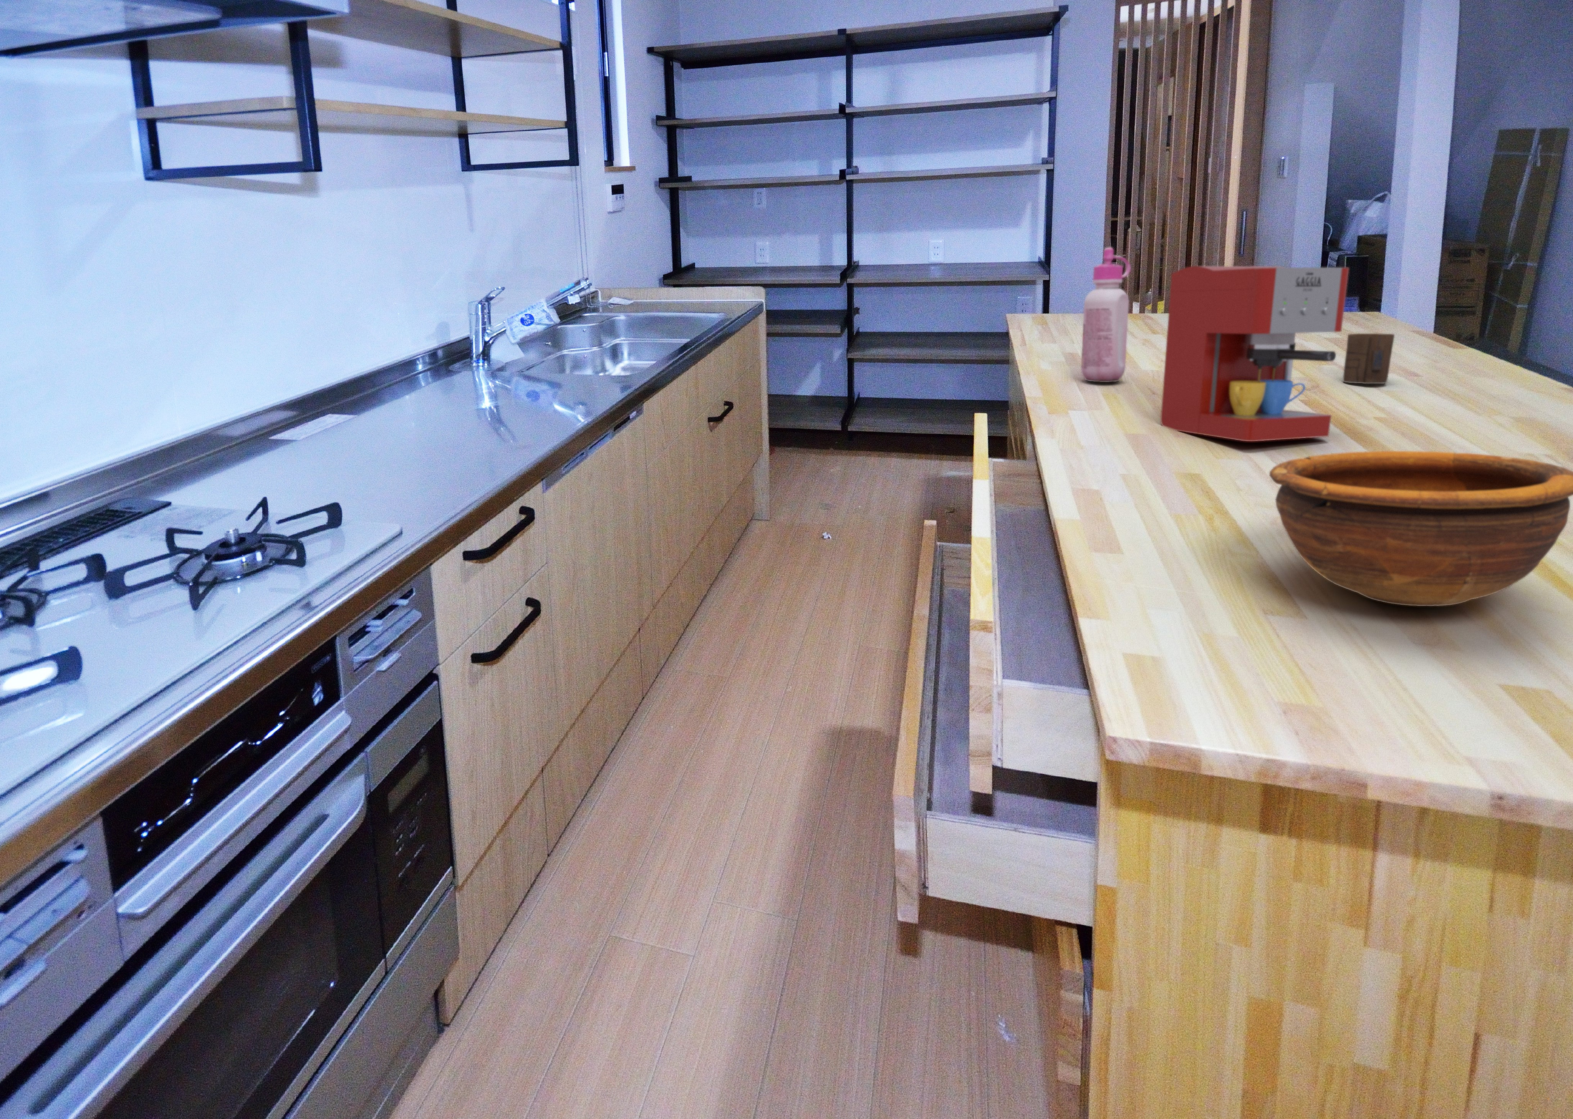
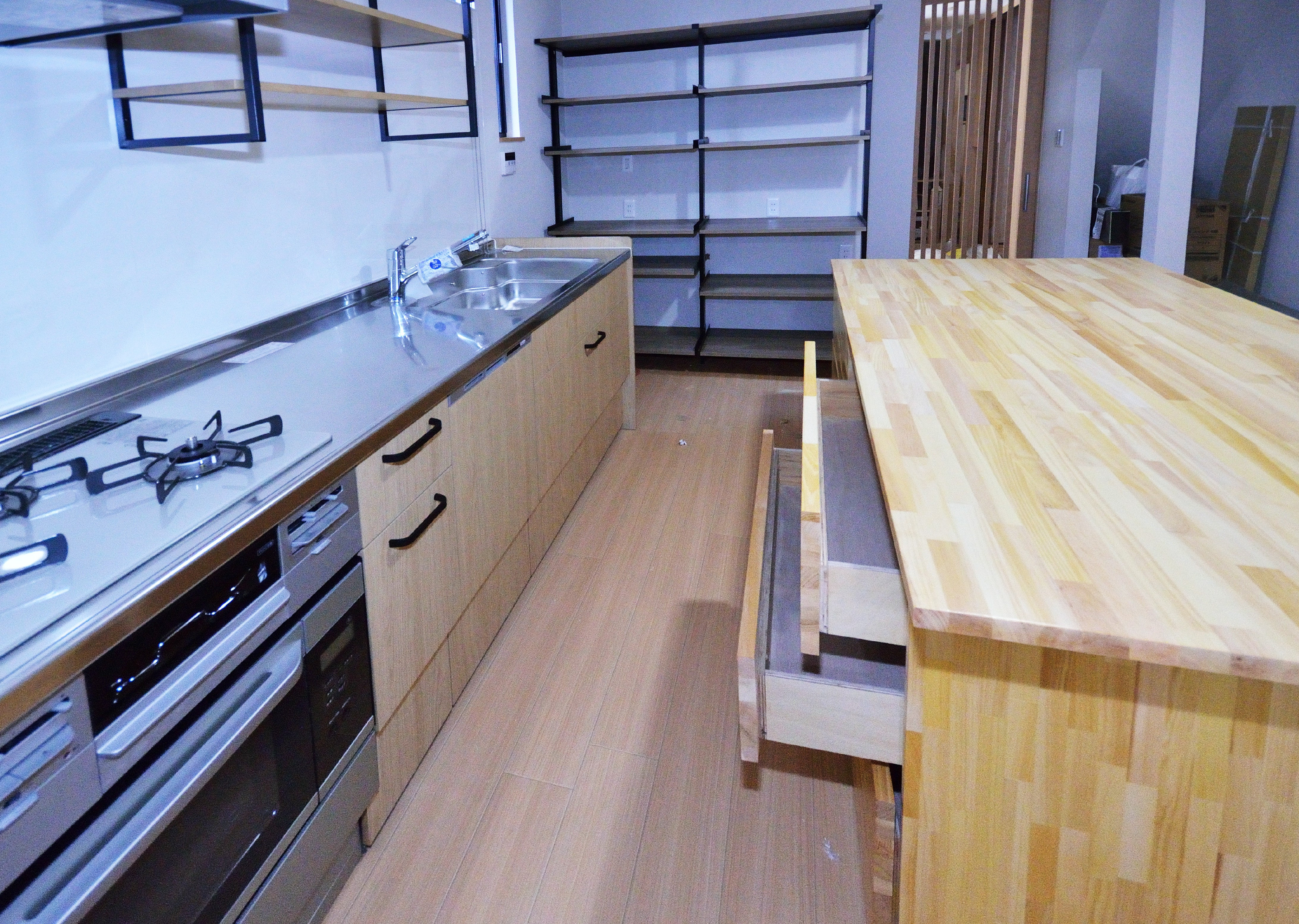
- cup [1343,333,1395,384]
- coffee maker [1160,266,1349,442]
- bowl [1269,451,1573,607]
- glue bottle [1080,247,1131,383]
